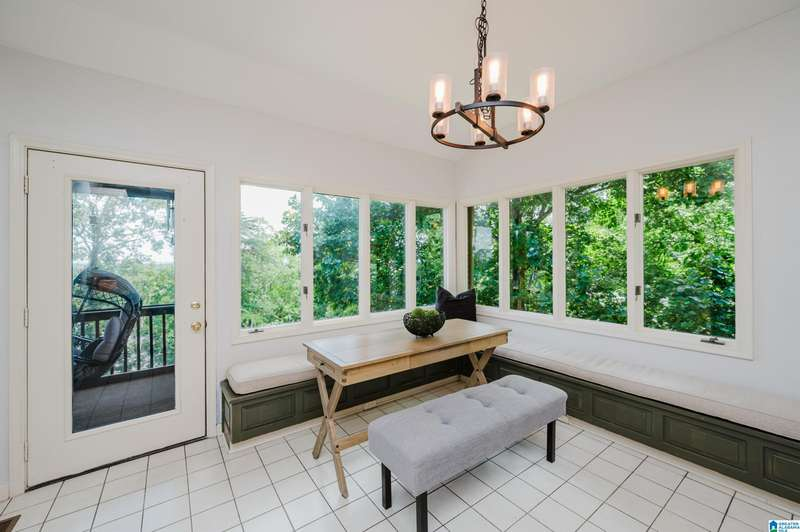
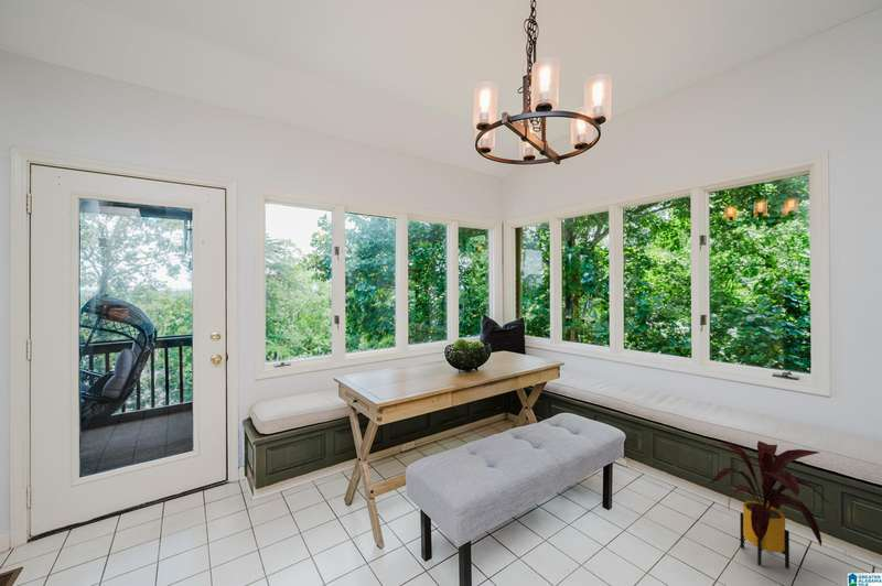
+ house plant [708,440,832,569]
